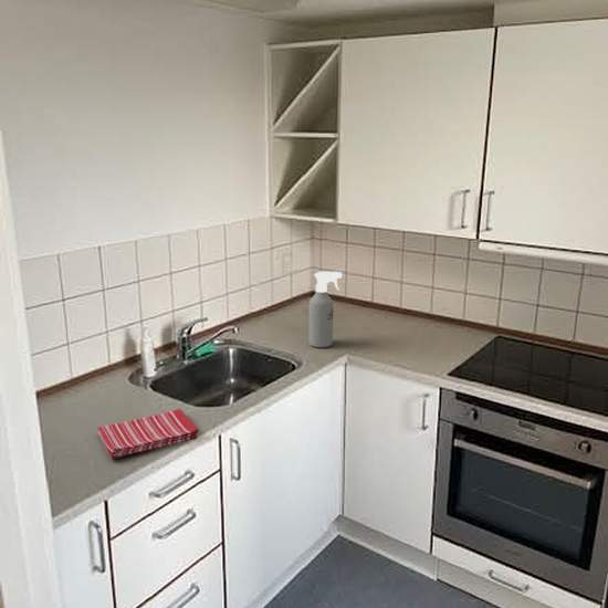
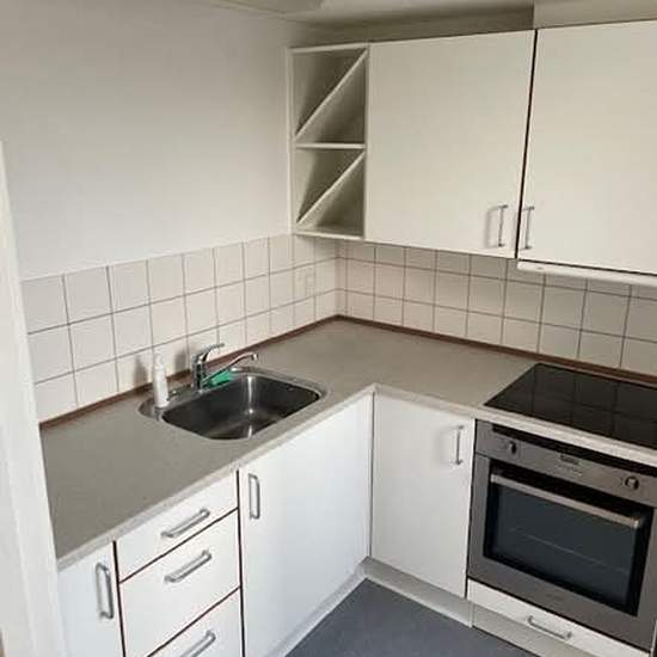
- dish towel [96,408,200,460]
- spray bottle [307,271,343,348]
